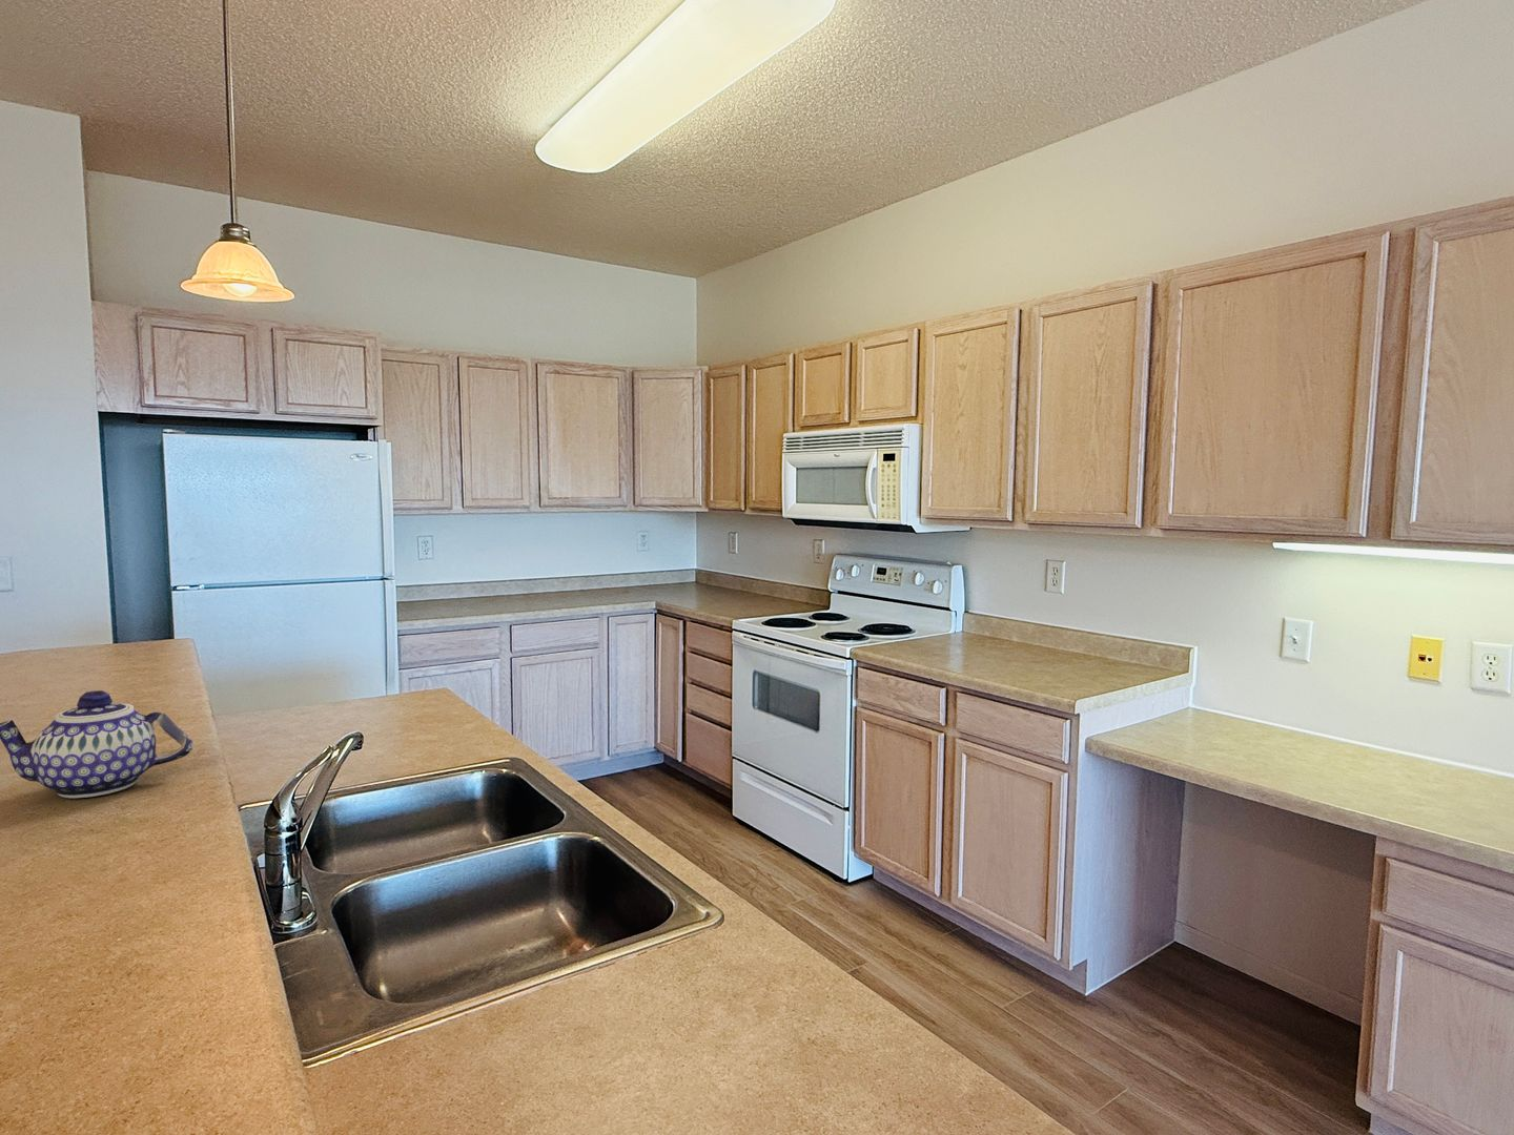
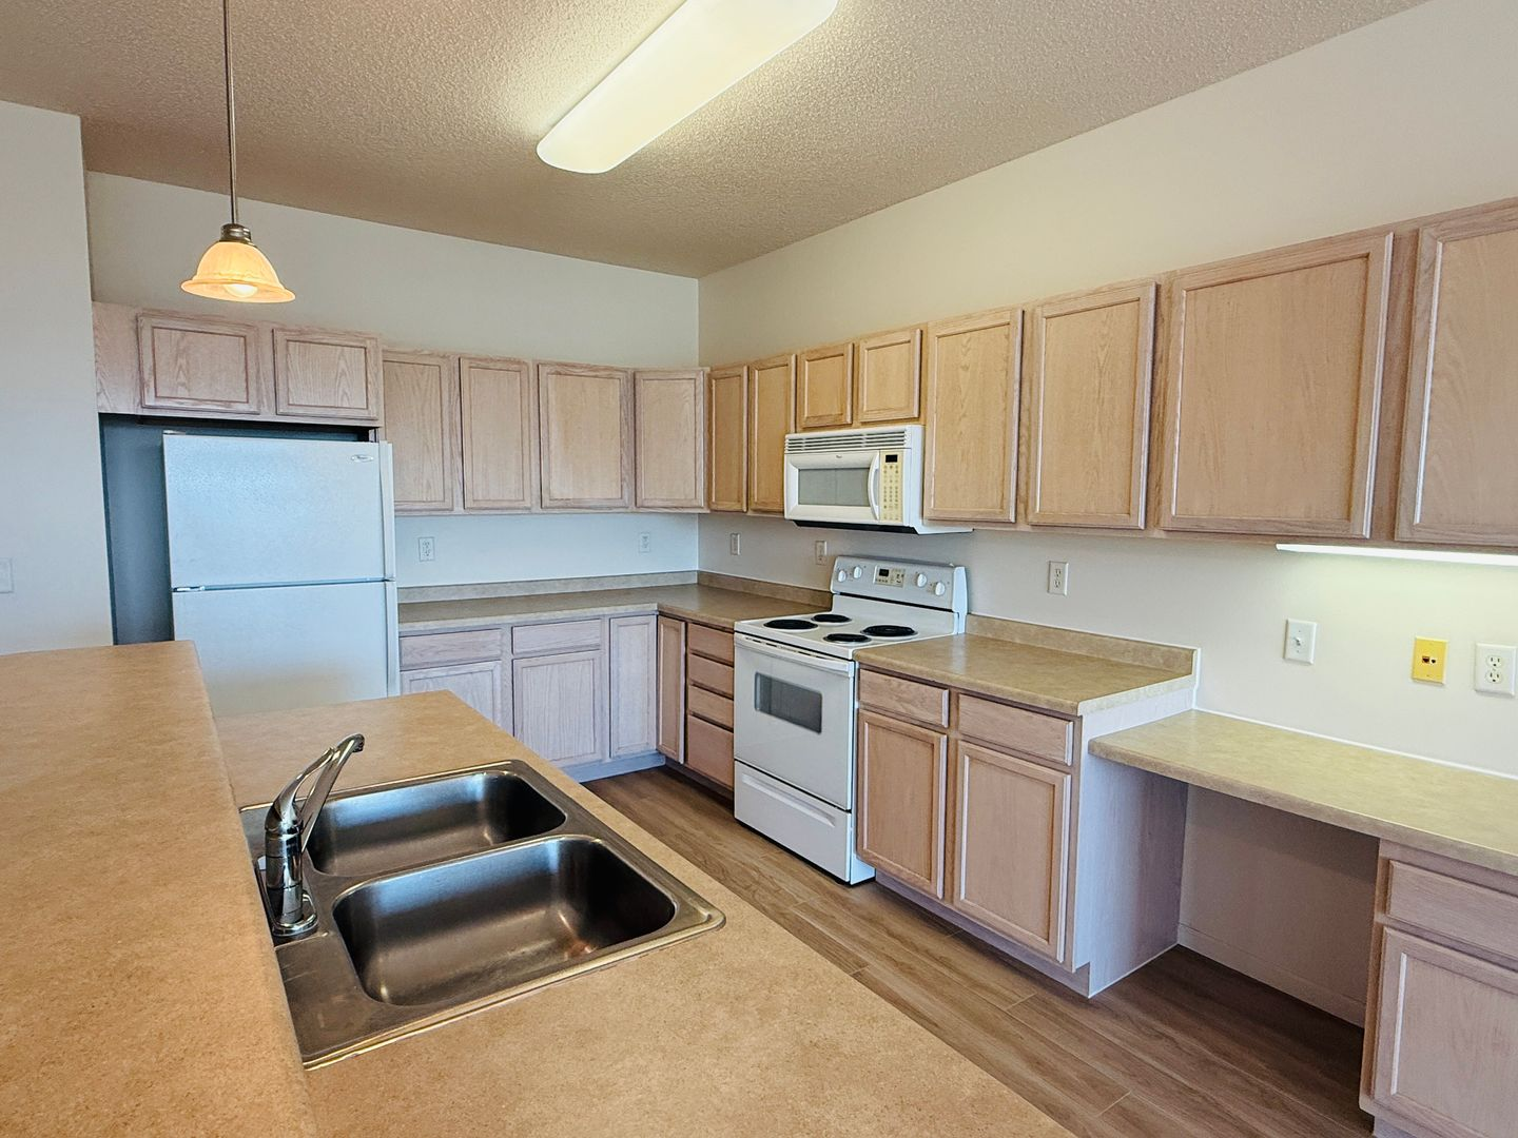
- teapot [0,689,194,799]
